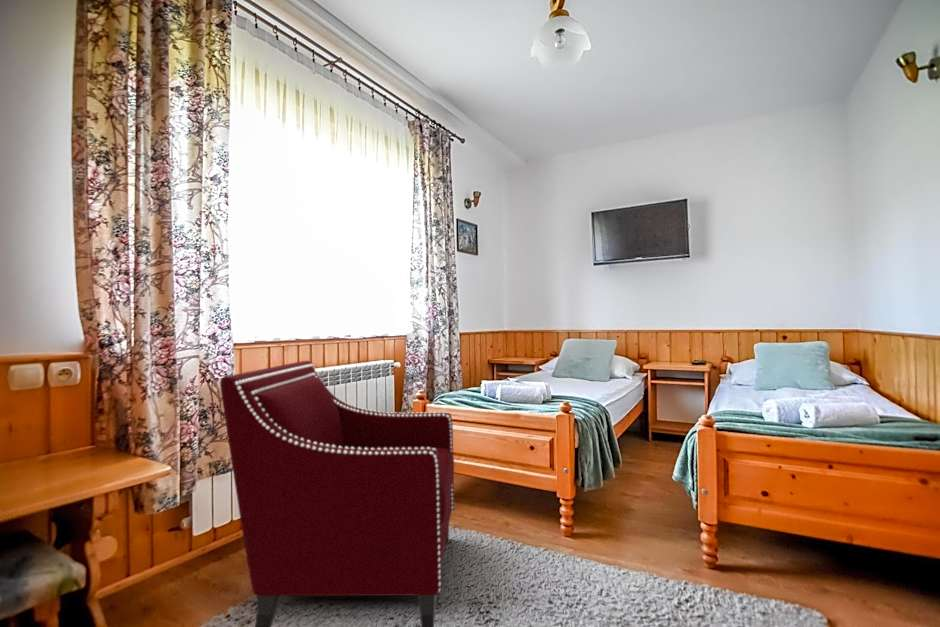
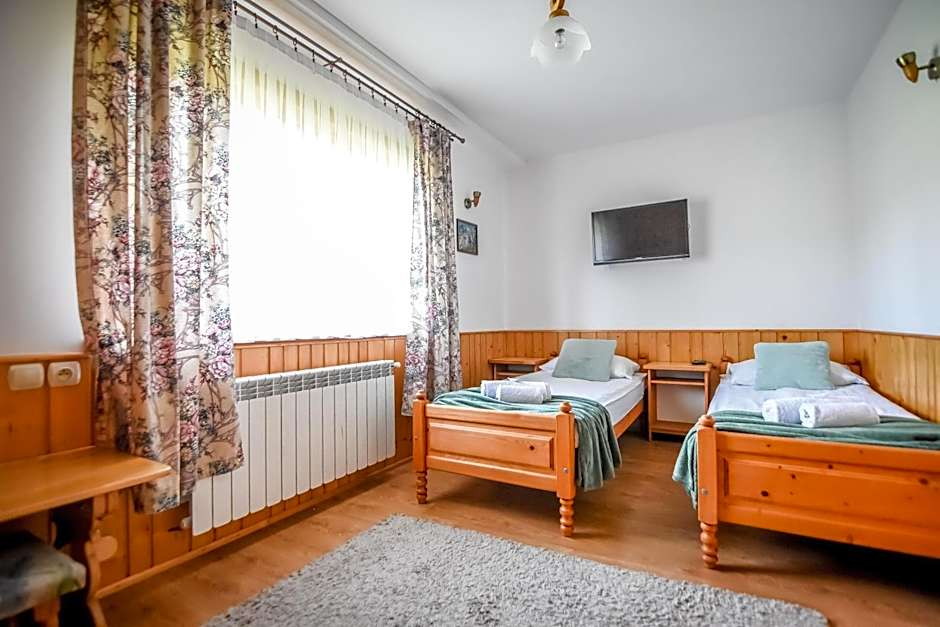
- armchair [219,360,456,627]
